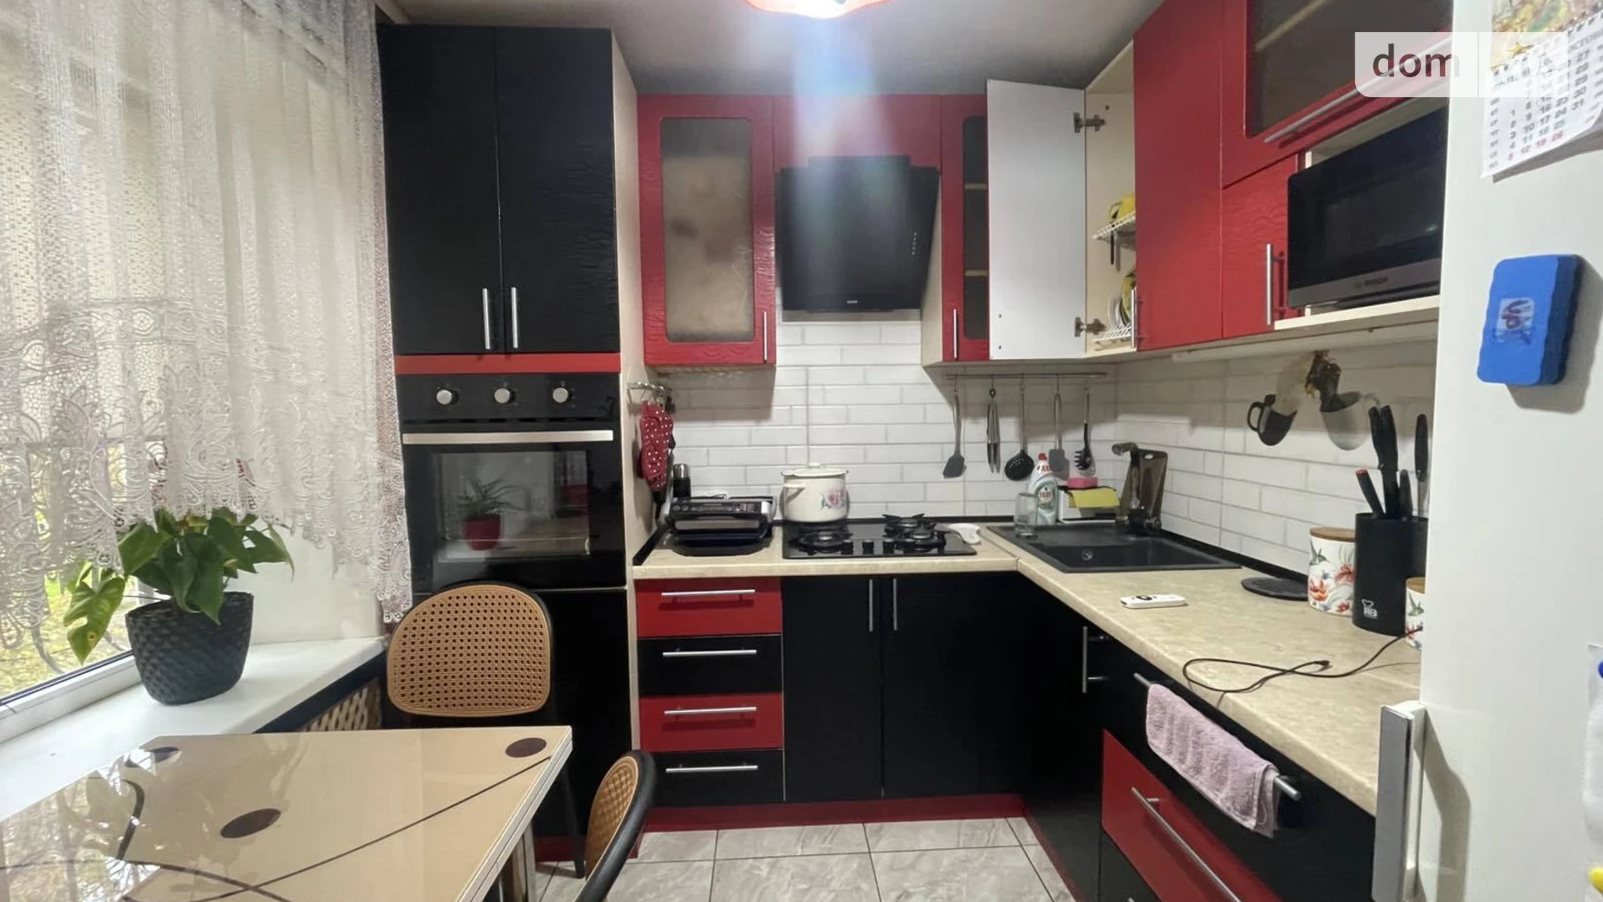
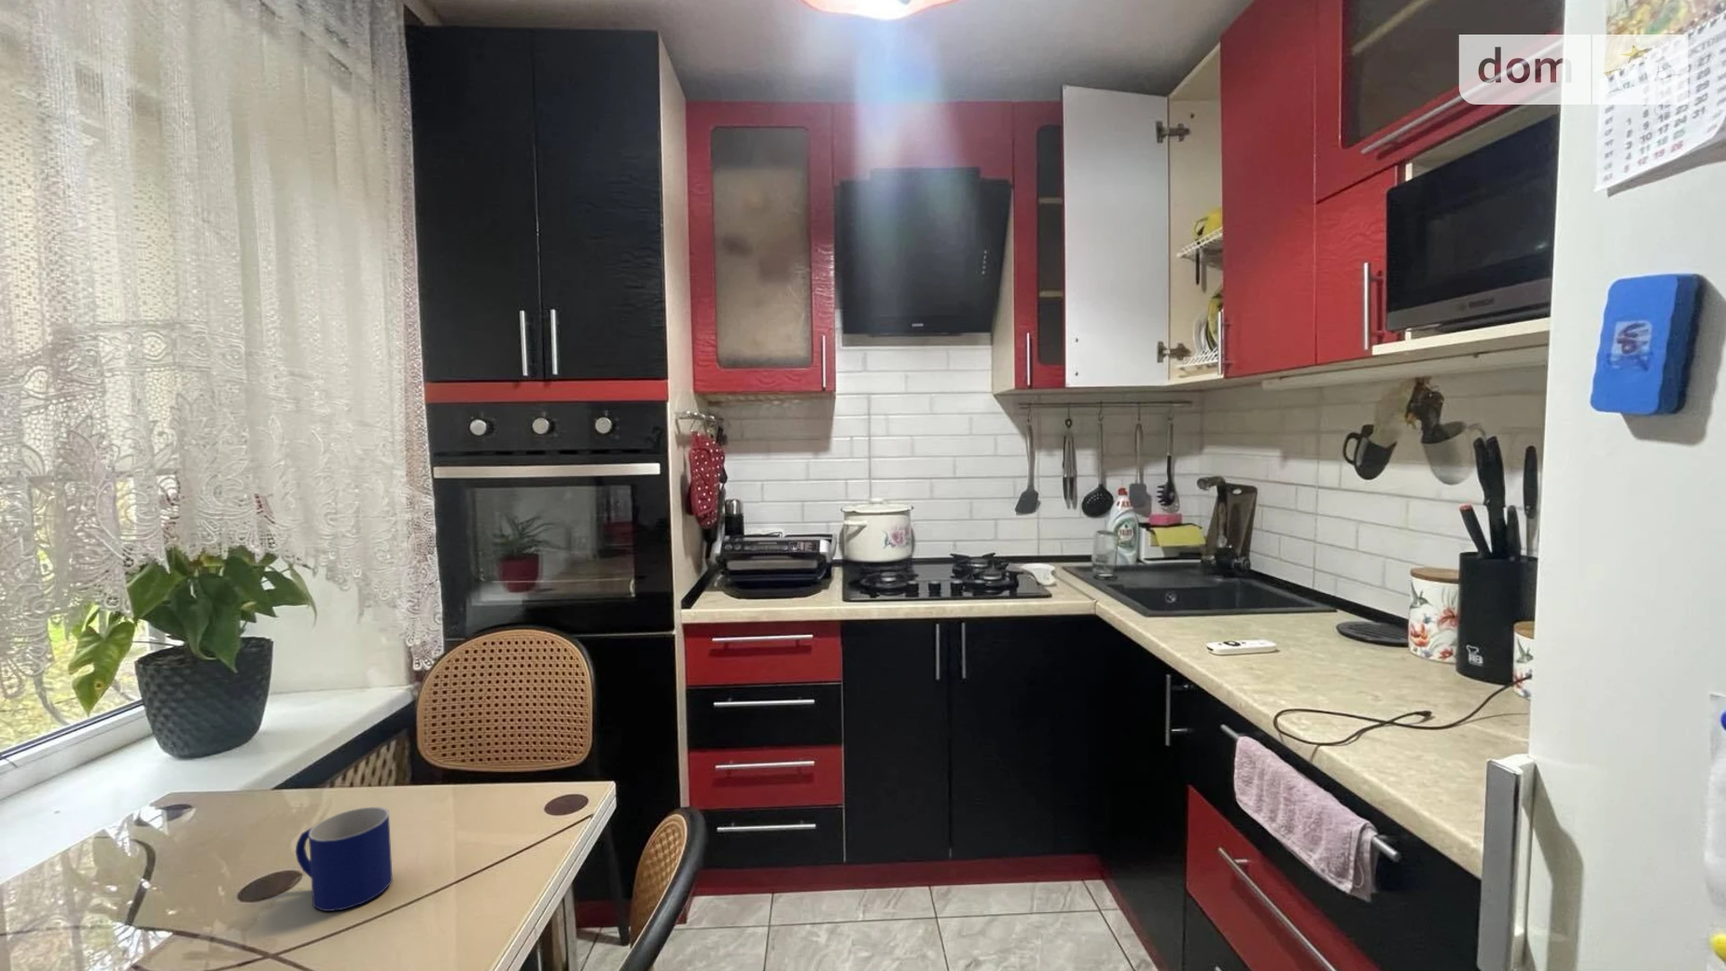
+ mug [295,806,394,912]
